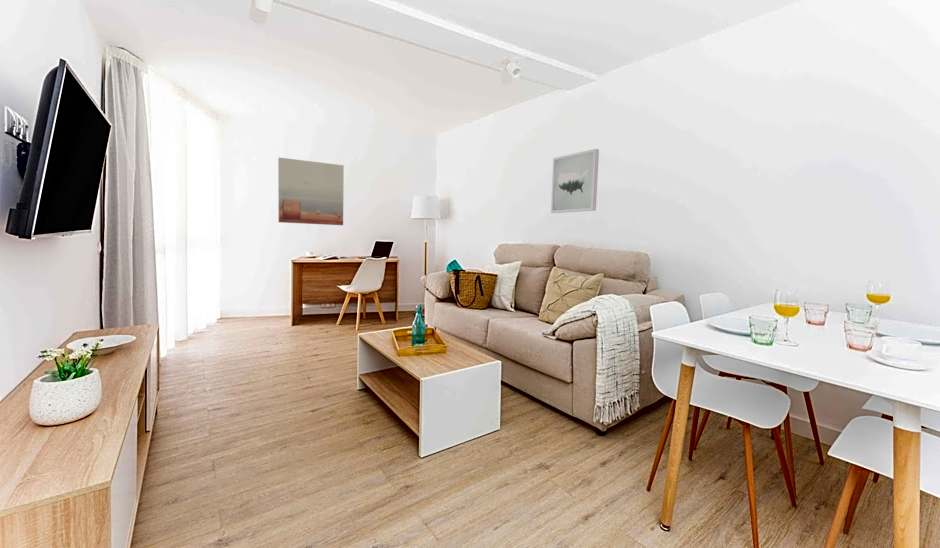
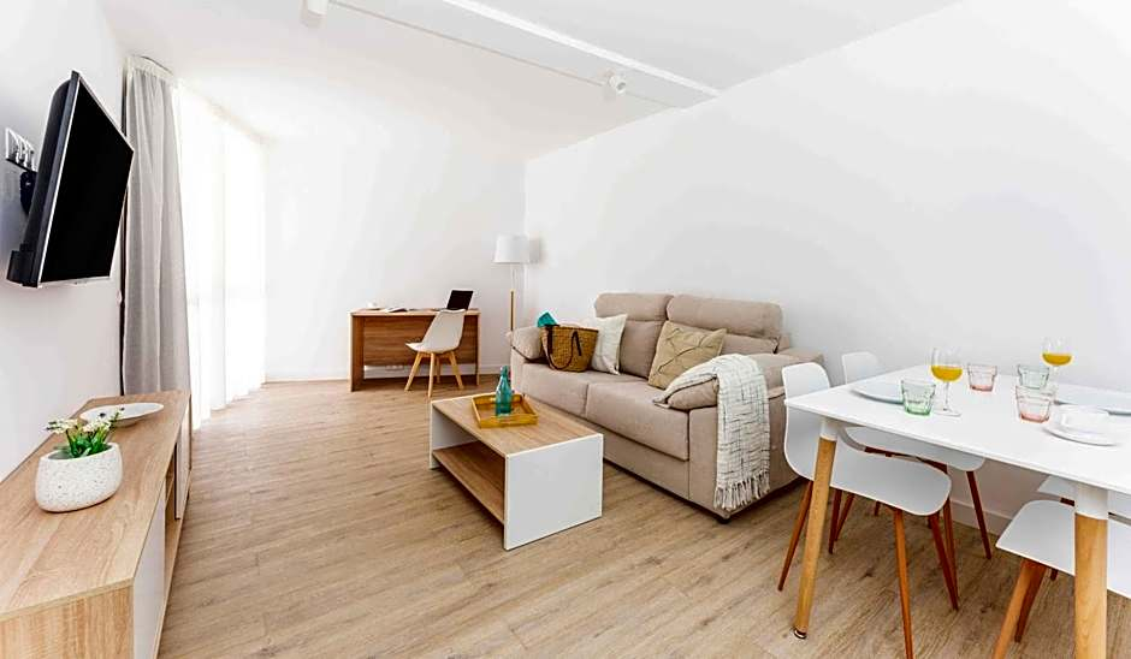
- wall art [550,148,600,214]
- wall art [277,157,345,226]
